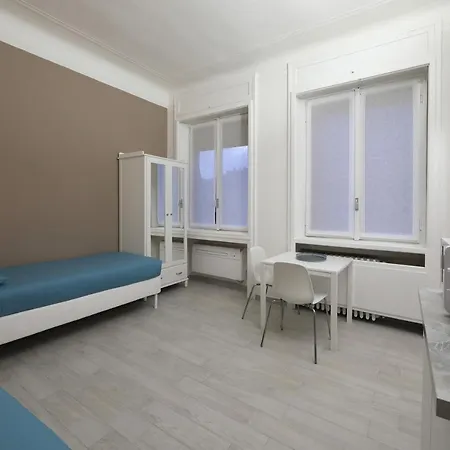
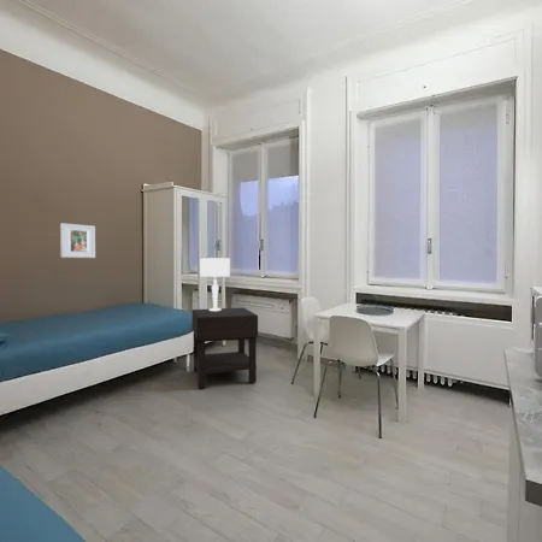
+ table lamp [199,257,231,311]
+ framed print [59,222,96,259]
+ nightstand [192,307,259,389]
